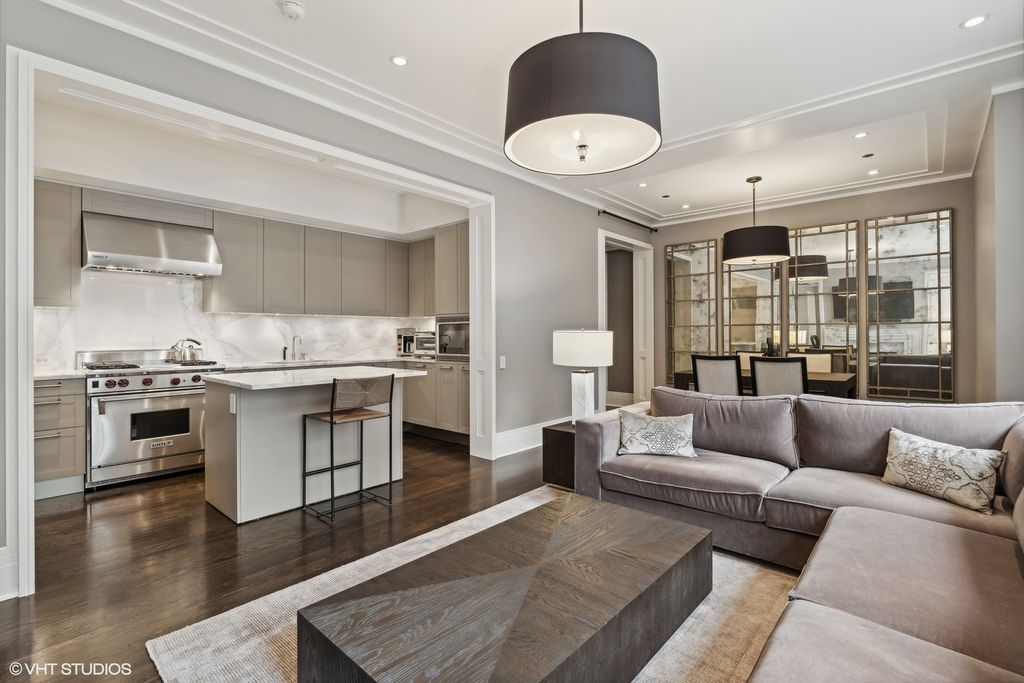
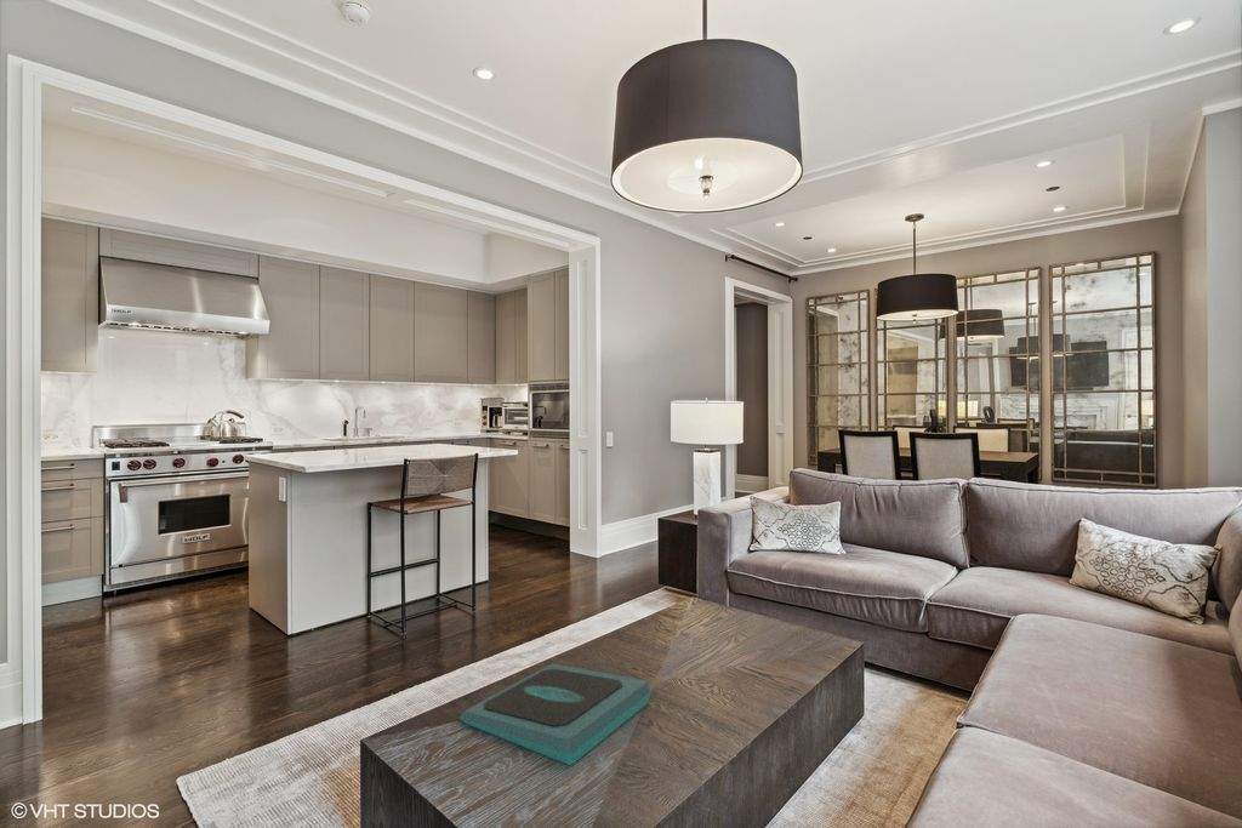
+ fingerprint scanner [458,662,653,766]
